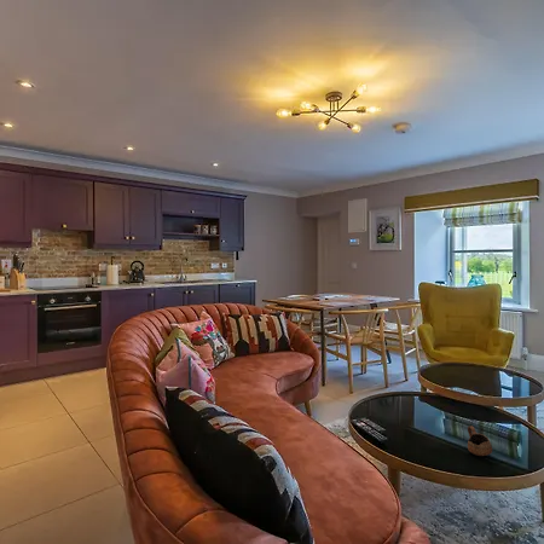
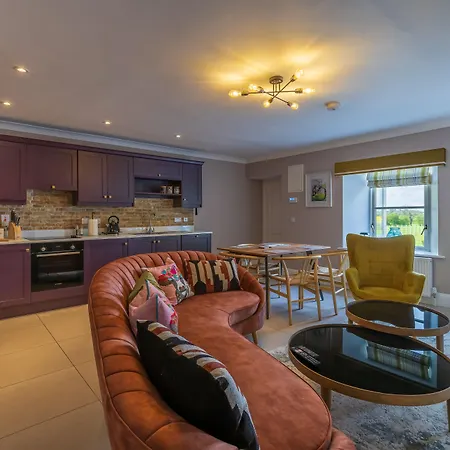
- cup [467,426,493,457]
